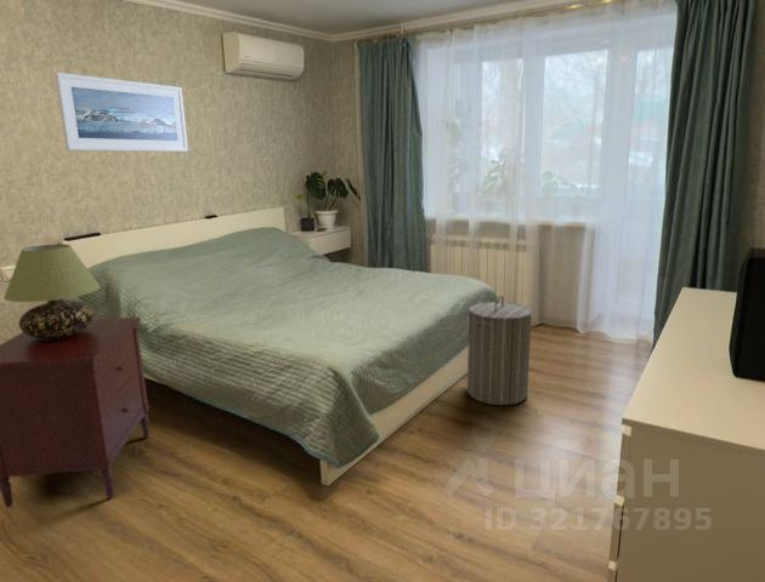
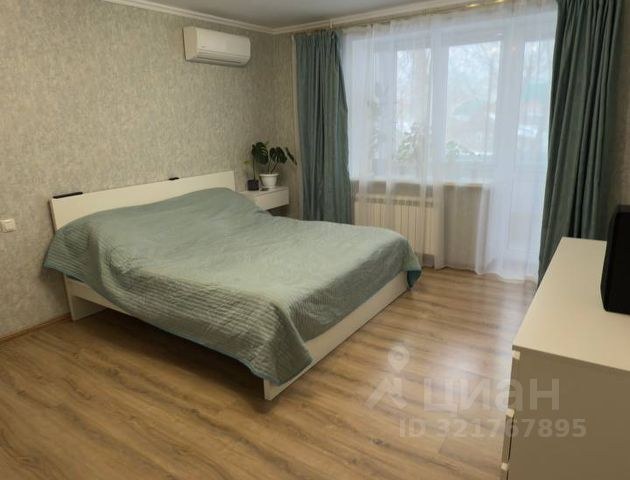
- dresser [0,315,151,509]
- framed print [55,72,189,153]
- laundry hamper [466,295,533,406]
- table lamp [2,242,102,340]
